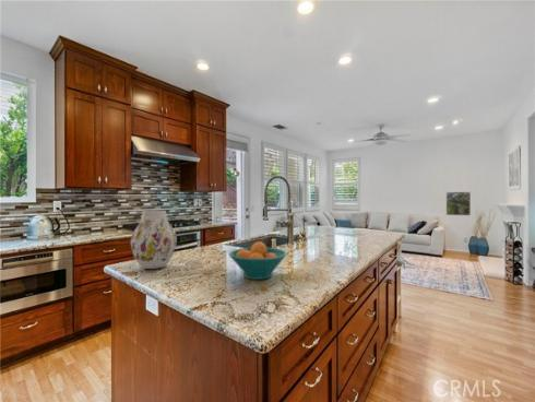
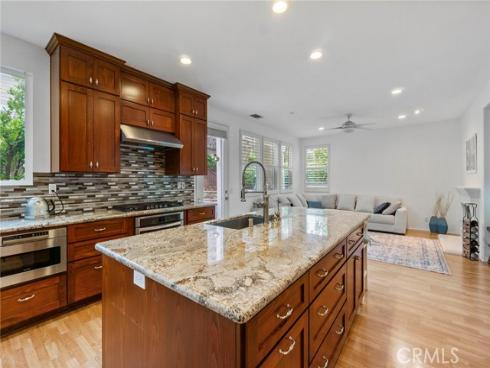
- fruit bowl [227,240,288,281]
- vase [130,210,178,270]
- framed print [445,191,472,216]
